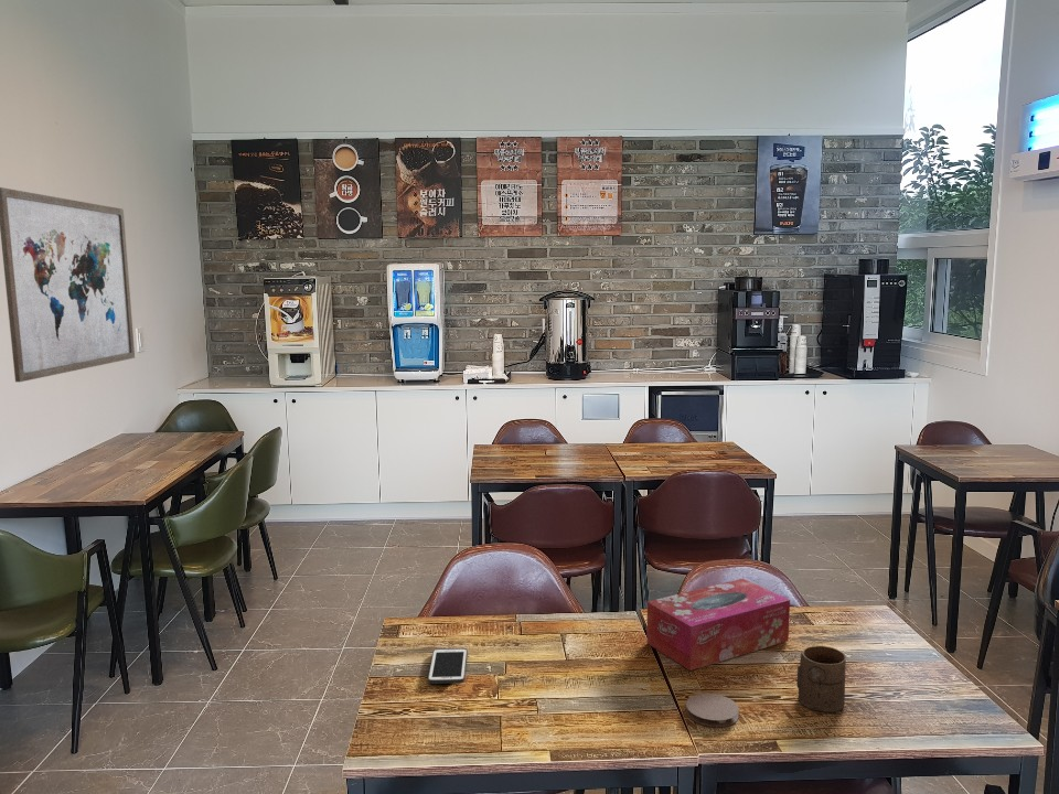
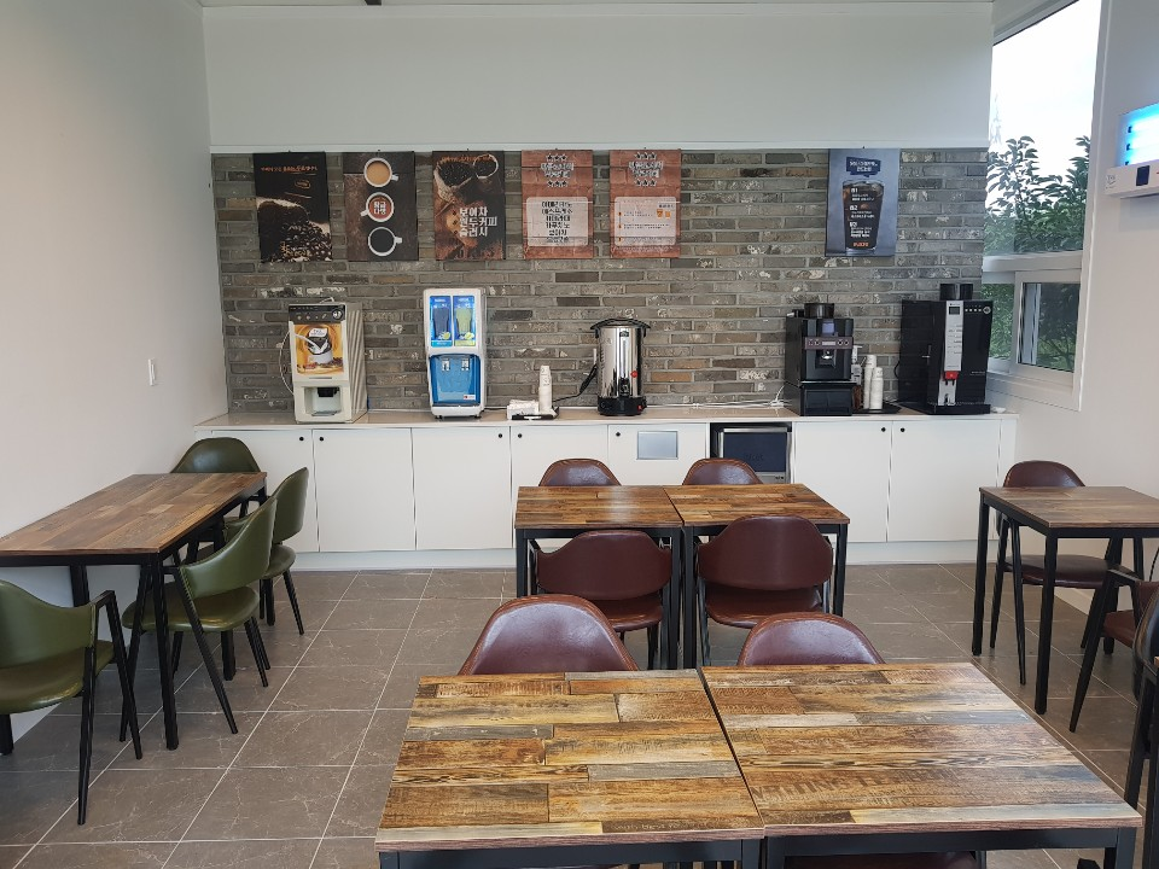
- coaster [685,693,740,728]
- wall art [0,186,136,383]
- cell phone [427,647,469,685]
- tissue box [645,578,791,672]
- cup [795,645,847,713]
